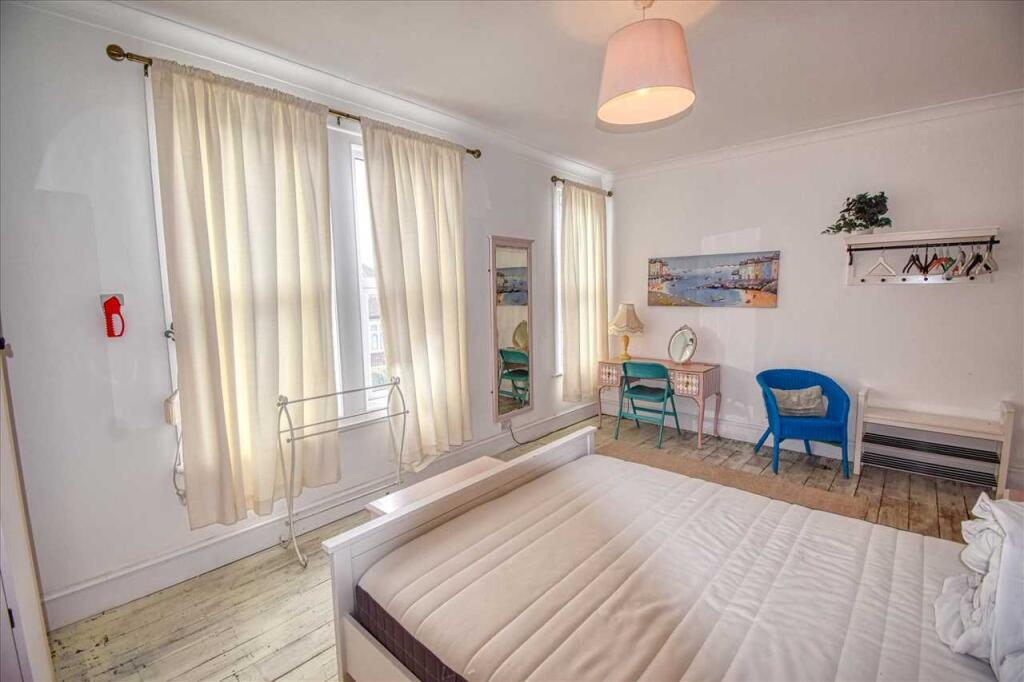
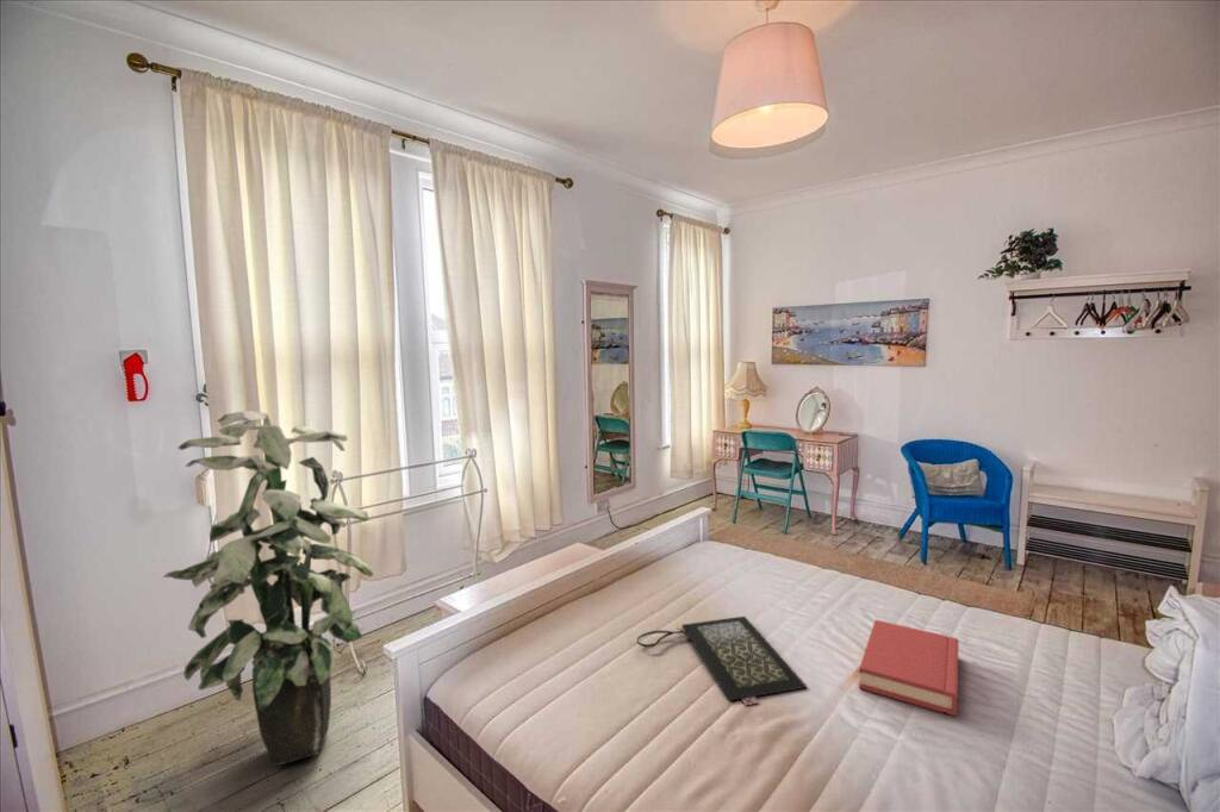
+ hardback book [858,619,960,717]
+ clutch bag [636,616,809,706]
+ indoor plant [162,410,375,767]
